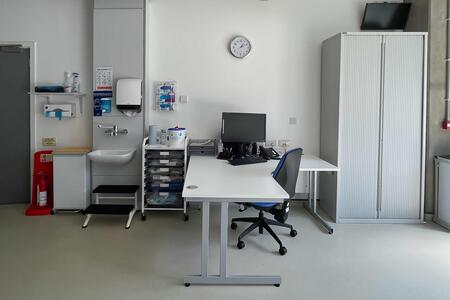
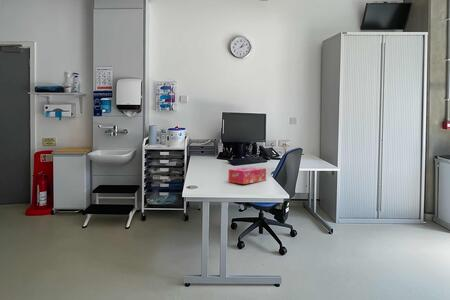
+ tissue box [227,166,267,185]
